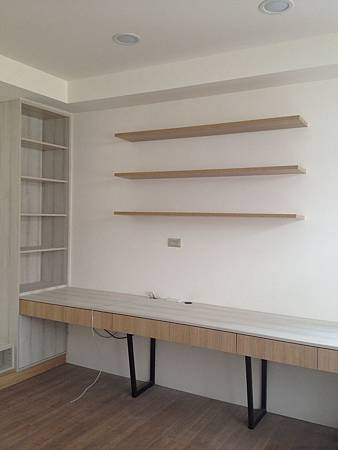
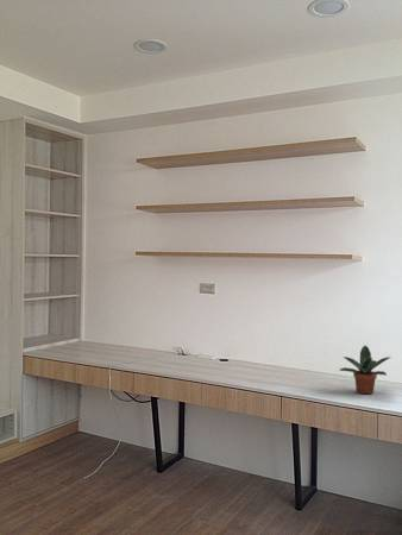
+ potted plant [338,345,391,396]
